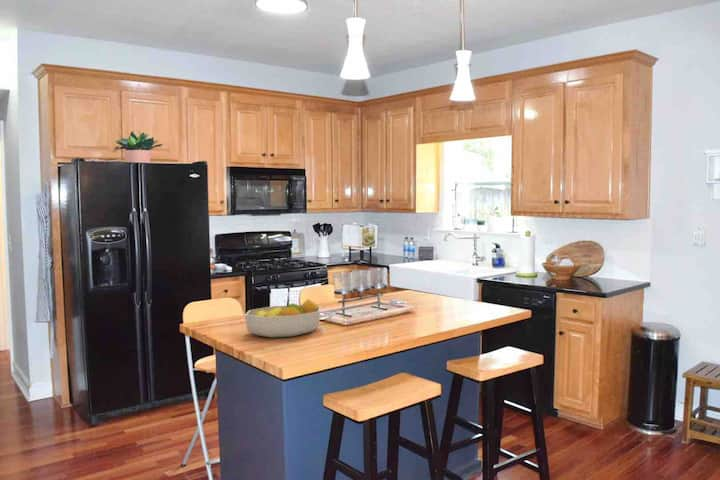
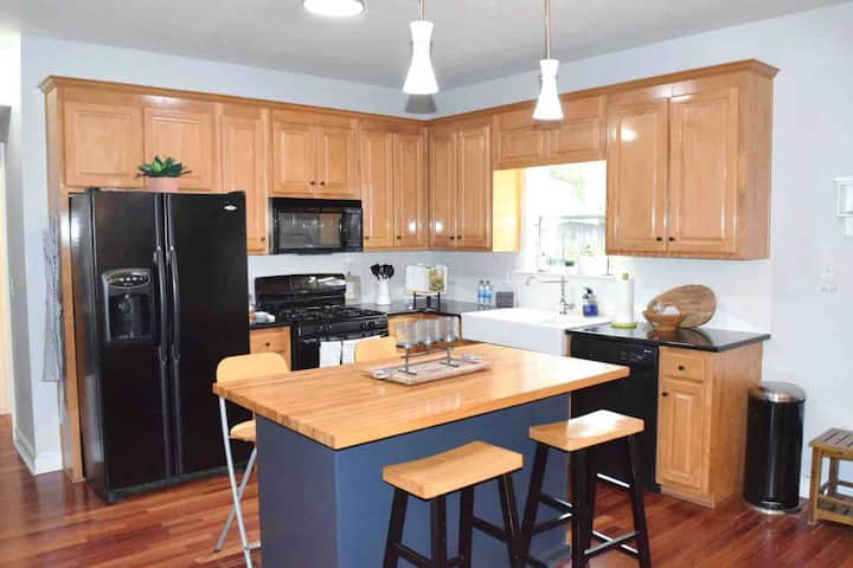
- fruit bowl [244,298,322,339]
